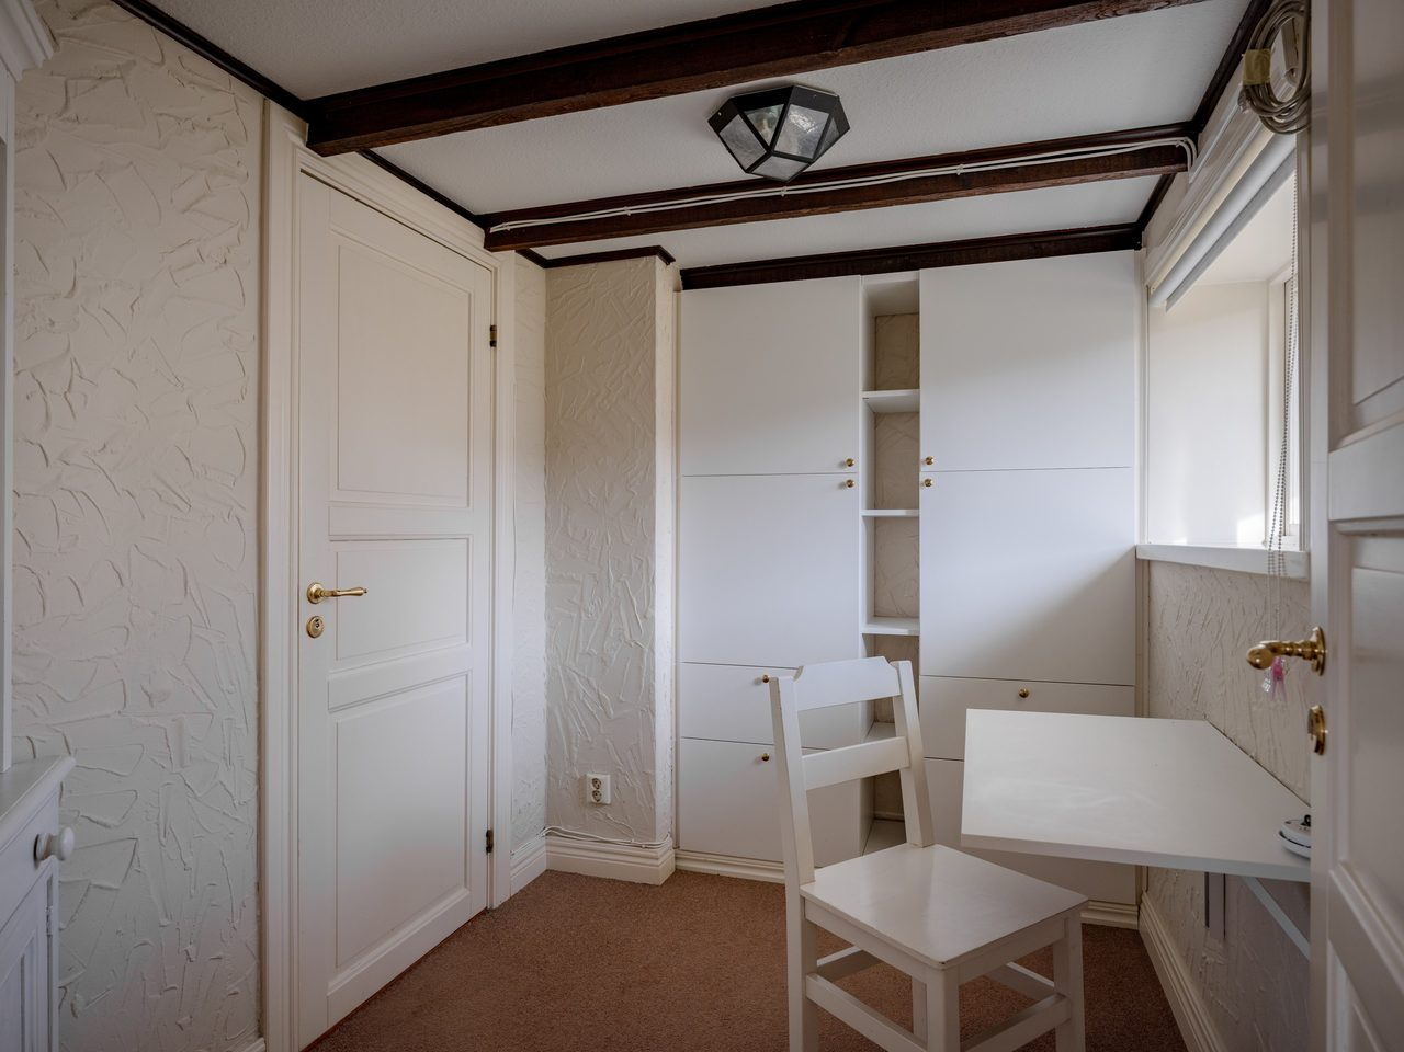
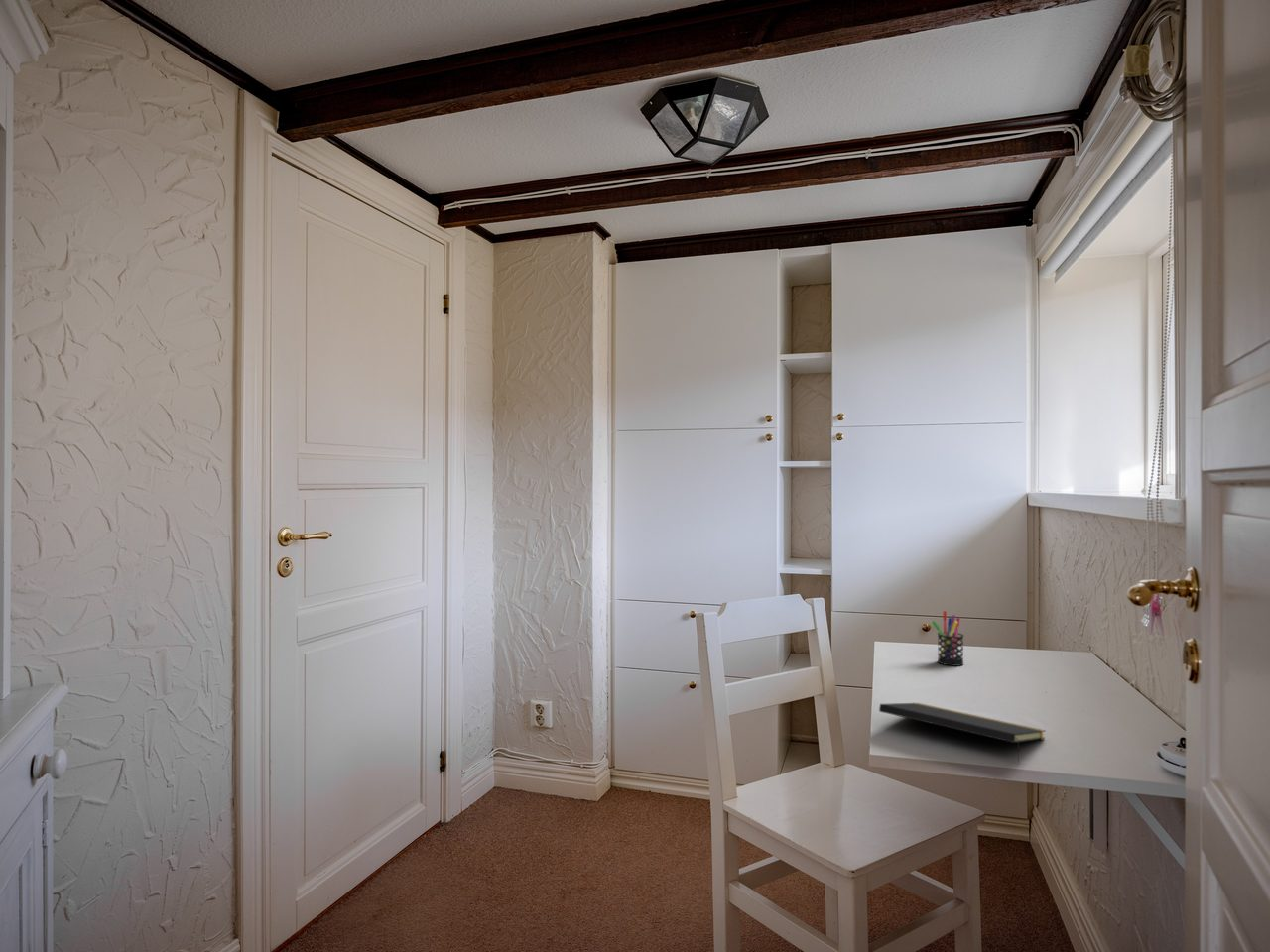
+ pen holder [931,610,964,667]
+ notepad [878,702,1047,765]
